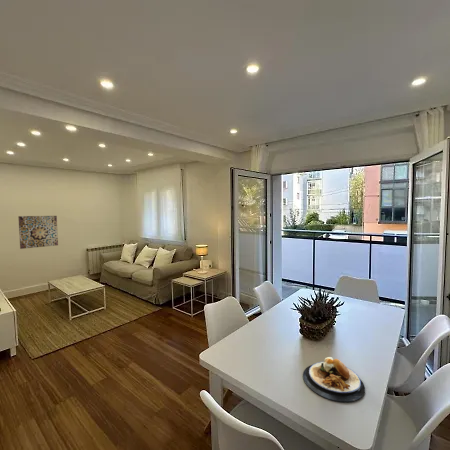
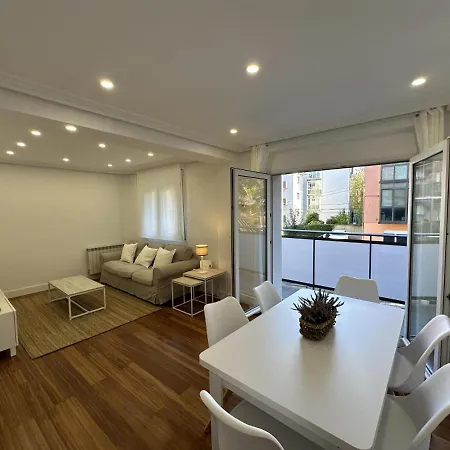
- plate [302,356,366,402]
- wall art [17,215,59,250]
